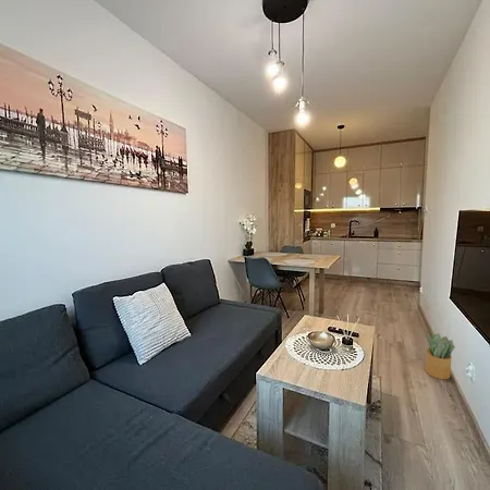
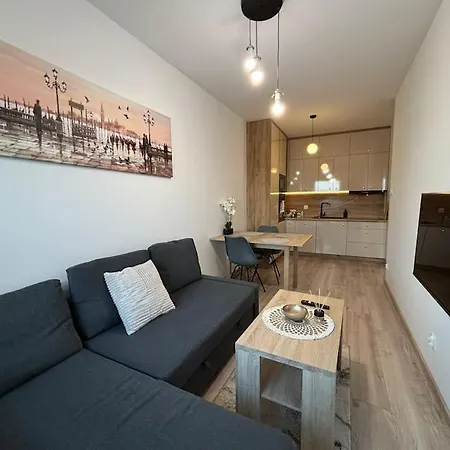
- potted plant [425,332,456,380]
